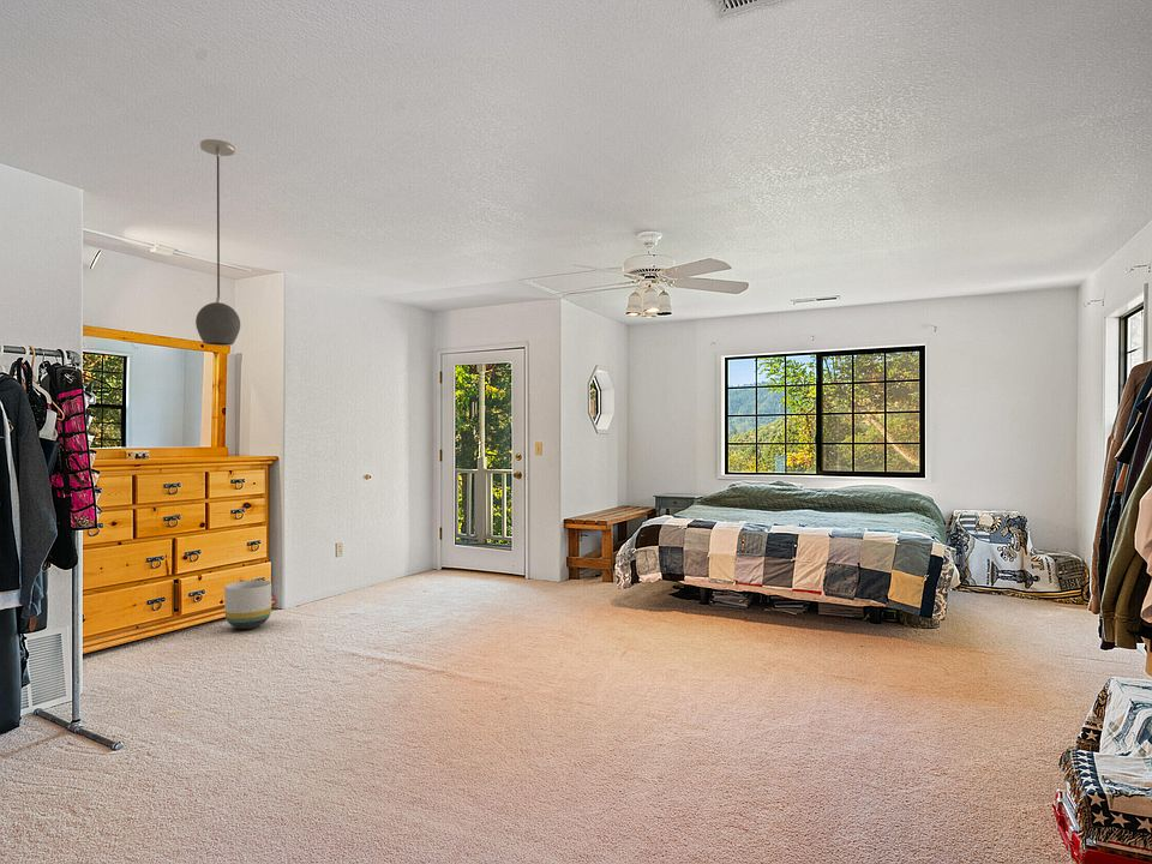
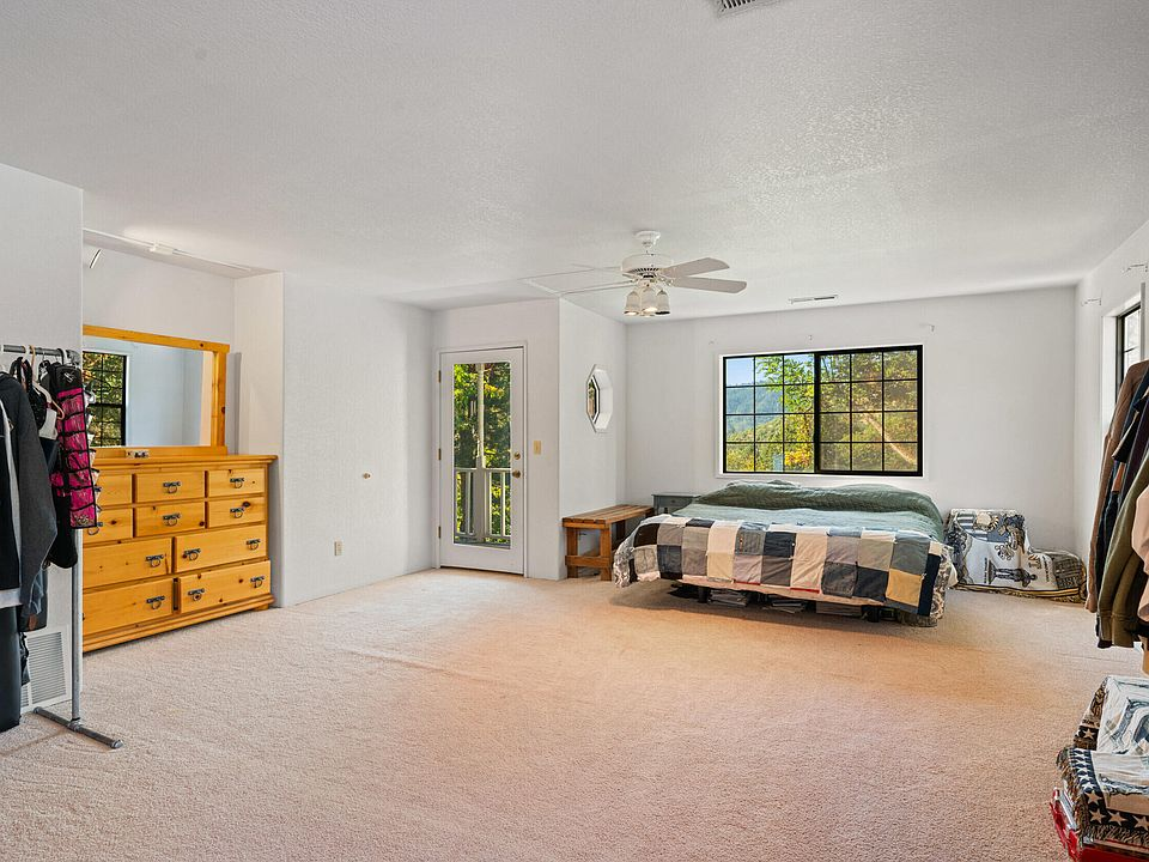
- planter [223,578,272,630]
- light fixture [194,138,241,347]
